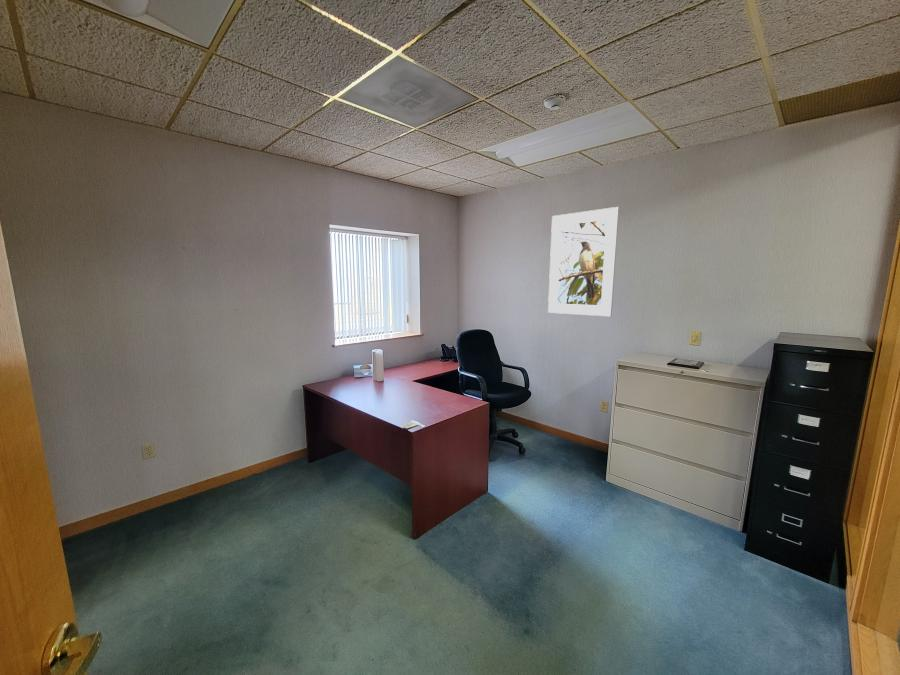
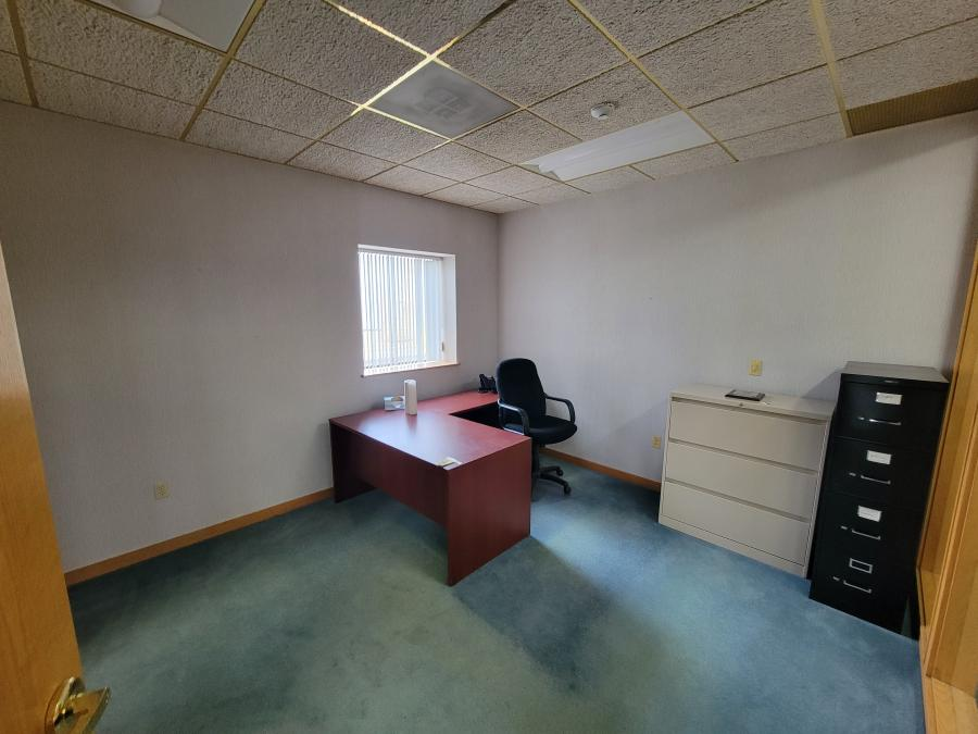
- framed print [547,206,620,318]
